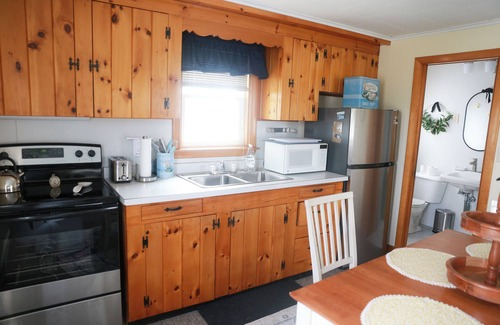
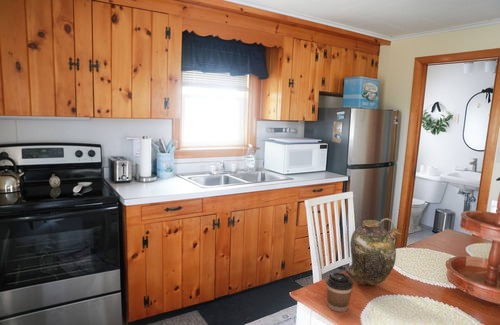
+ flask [344,217,402,286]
+ coffee cup [325,271,354,313]
